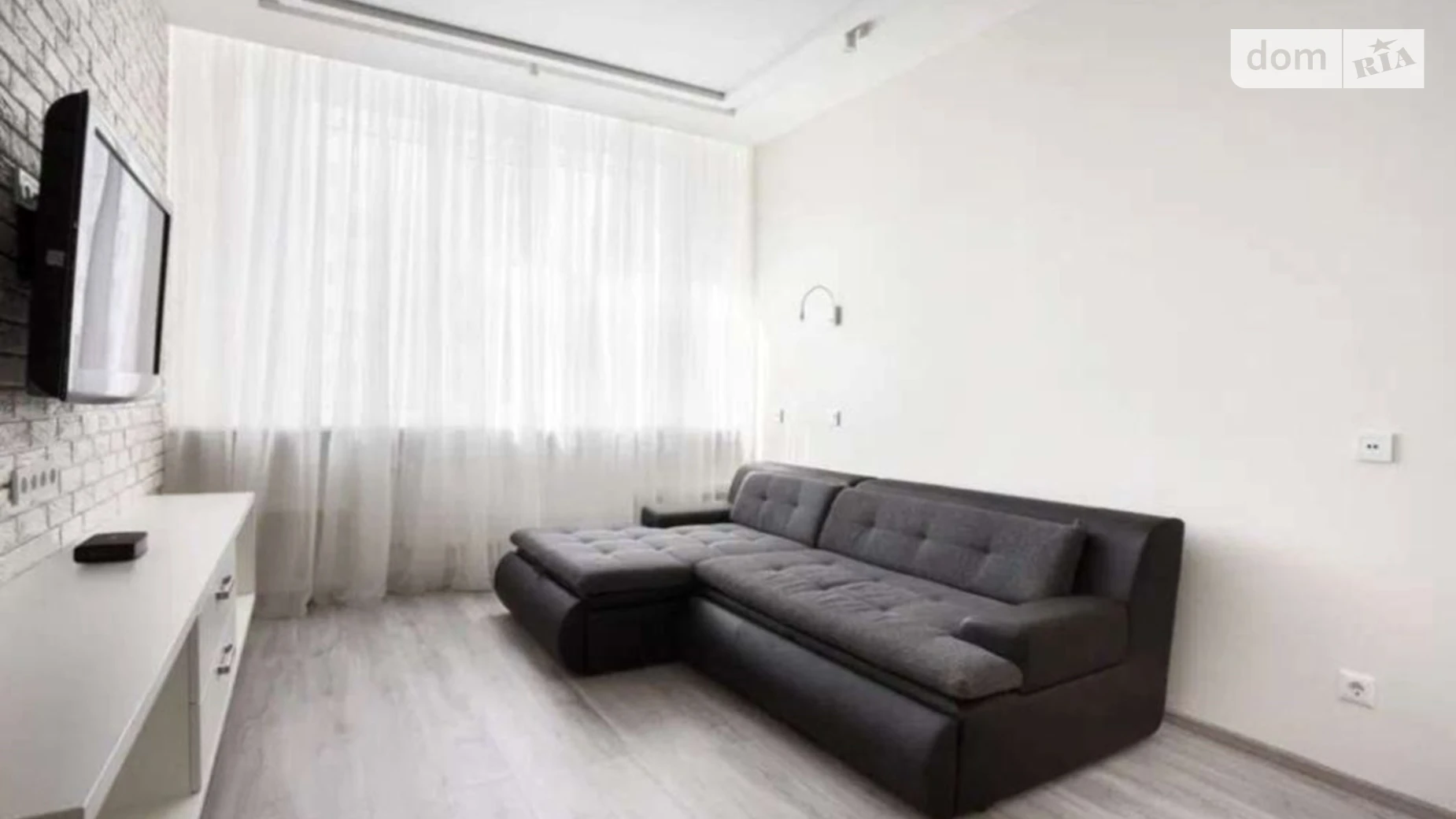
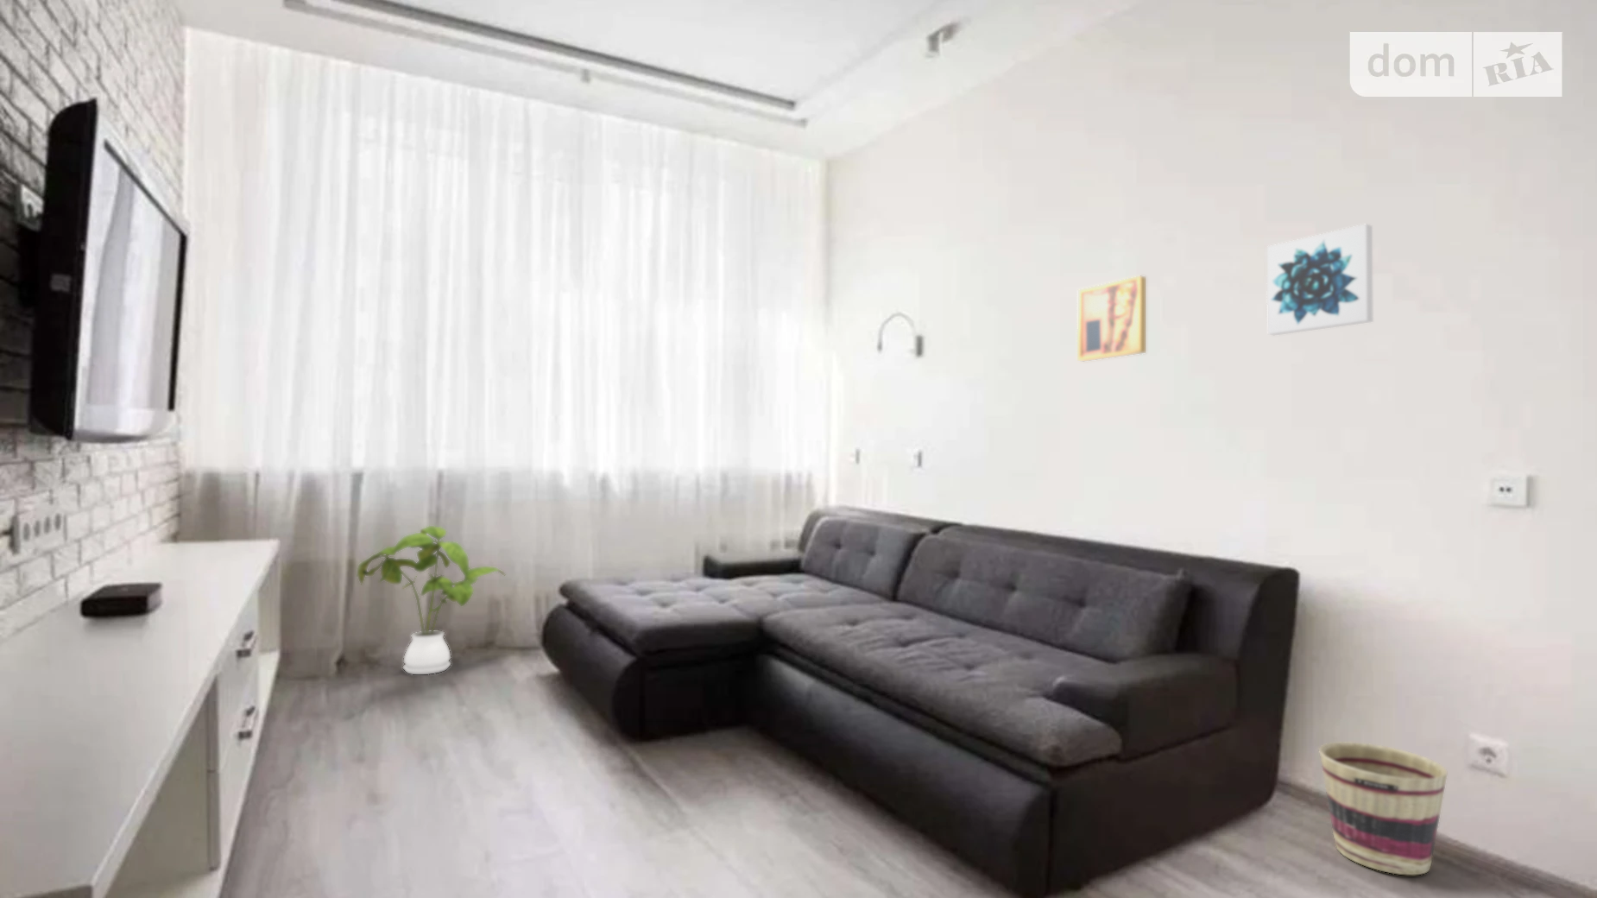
+ house plant [355,525,507,675]
+ wall art [1076,274,1147,362]
+ basket [1318,741,1448,876]
+ wall art [1267,223,1374,336]
